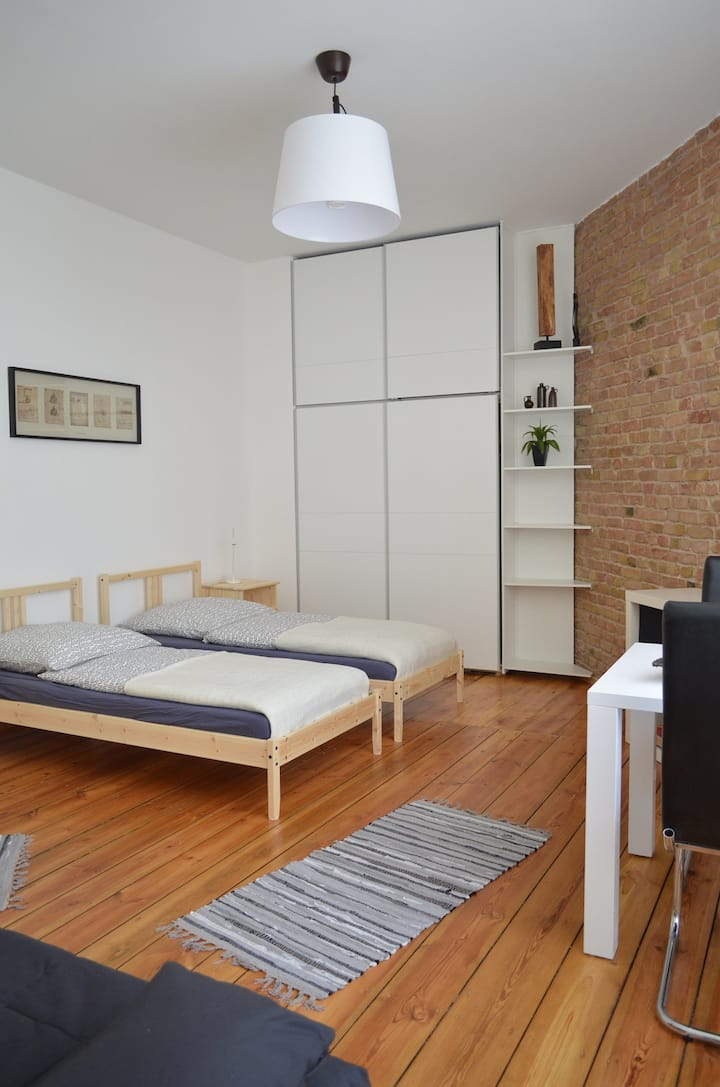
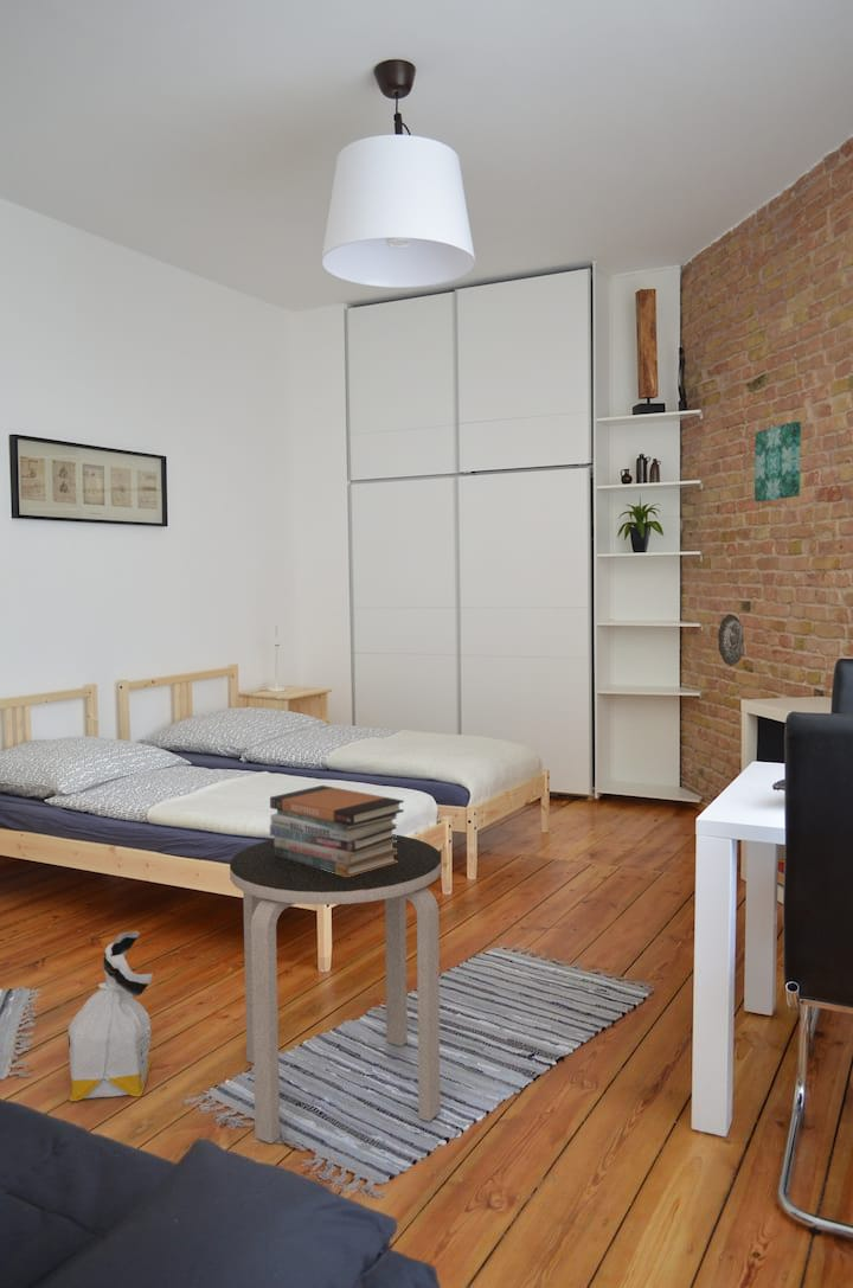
+ decorative plate [717,613,745,667]
+ side table [229,833,442,1145]
+ book stack [269,784,405,877]
+ wall art [753,421,802,504]
+ bag [68,930,154,1102]
